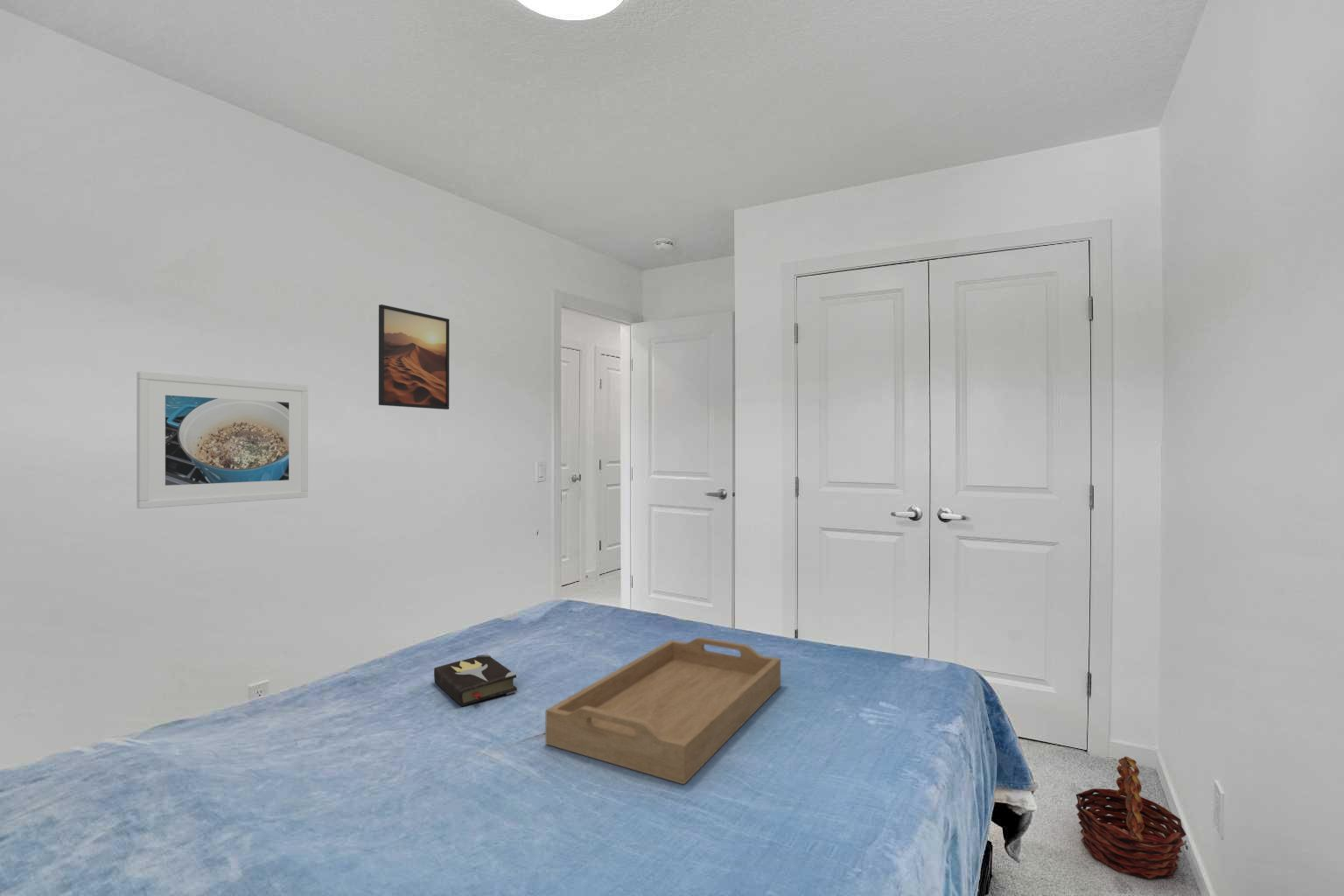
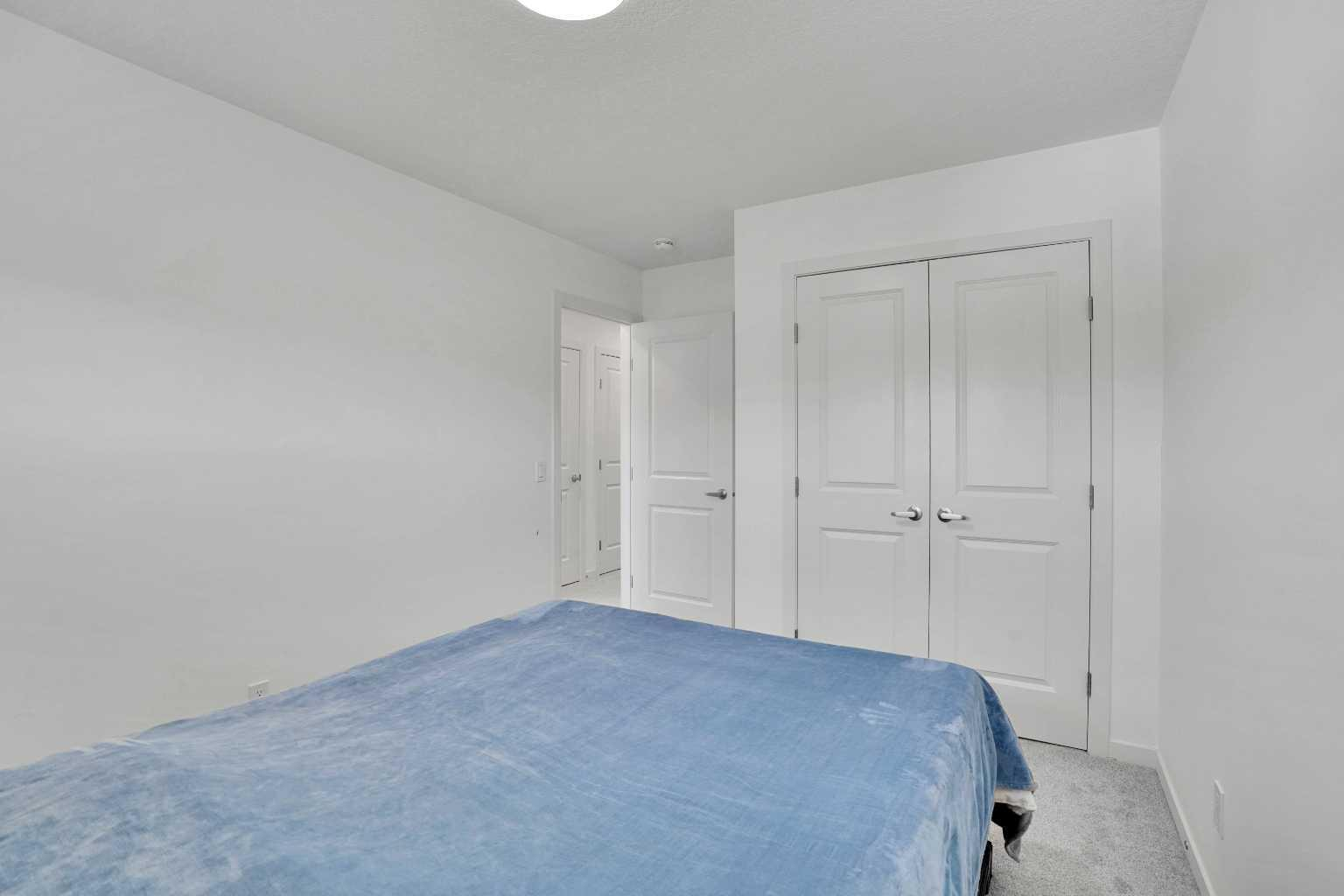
- serving tray [544,636,781,786]
- hardback book [433,653,518,707]
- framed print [136,371,309,509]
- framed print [378,304,450,410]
- basket [1075,756,1187,880]
